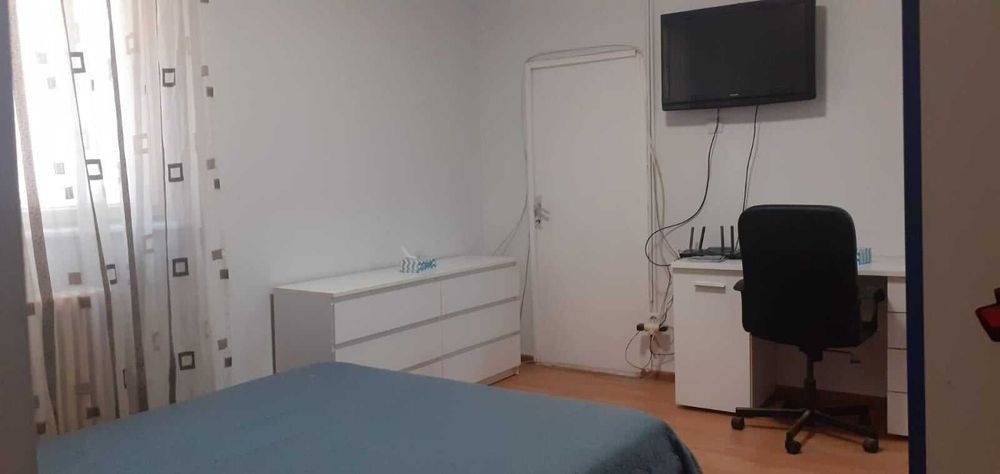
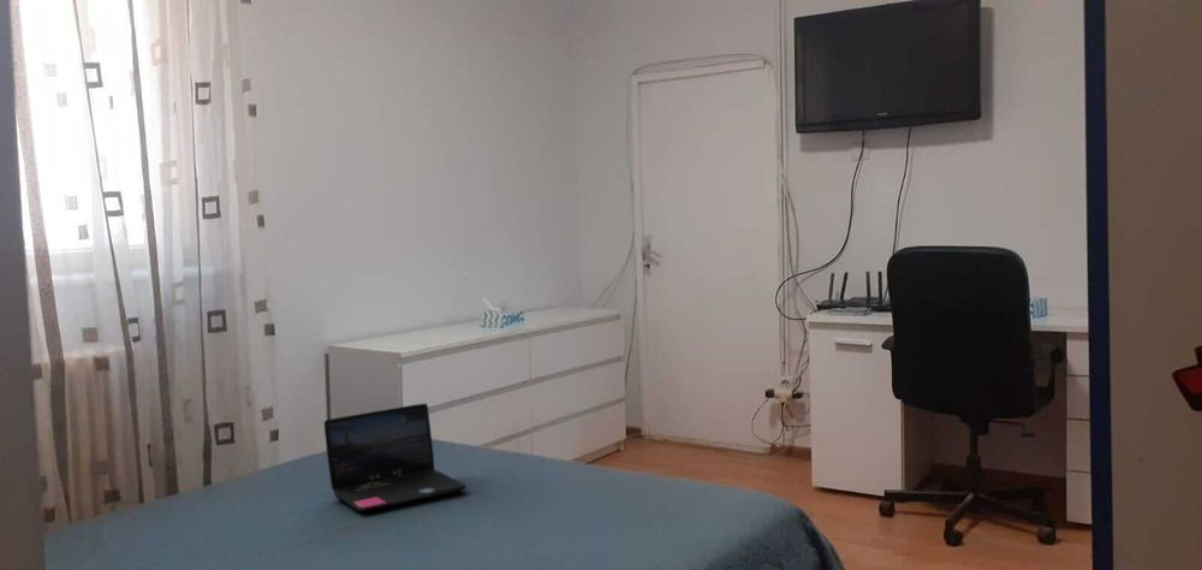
+ laptop [323,403,468,512]
